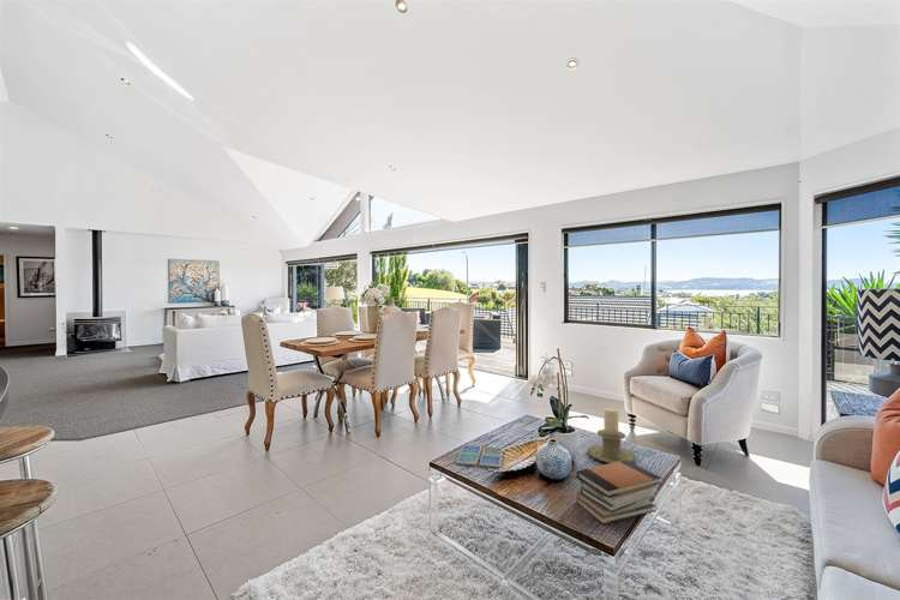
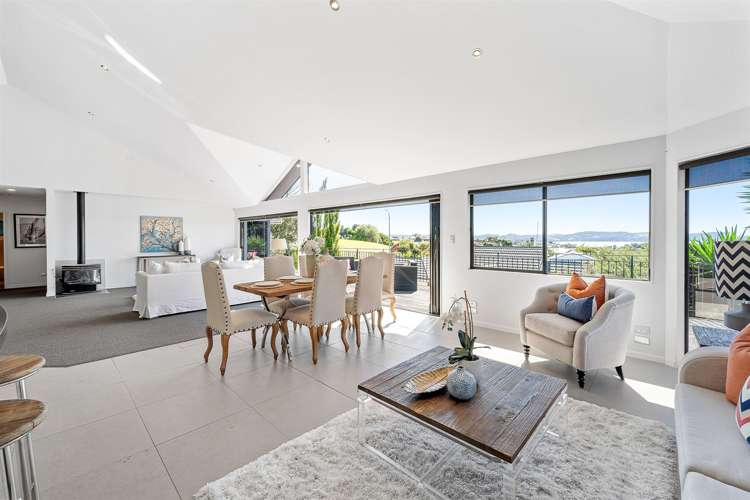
- drink coaster [455,444,504,468]
- book stack [575,460,662,526]
- candle holder [587,407,637,464]
